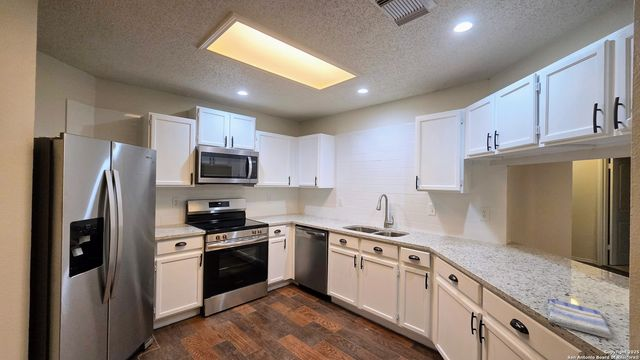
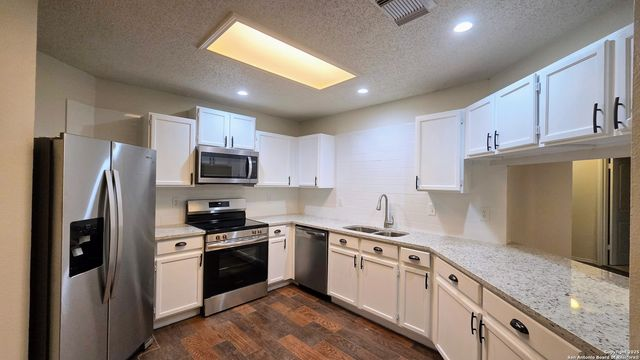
- dish towel [547,297,613,339]
